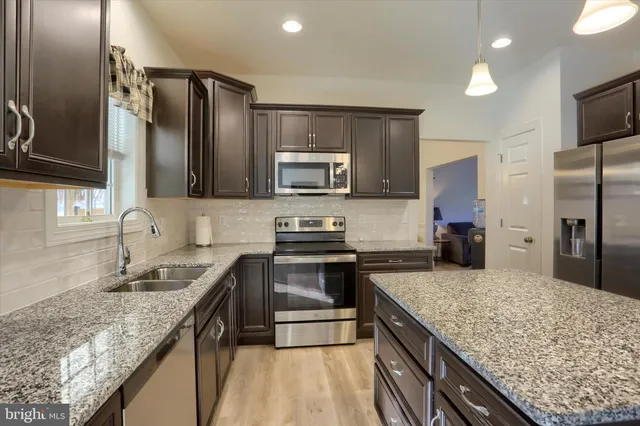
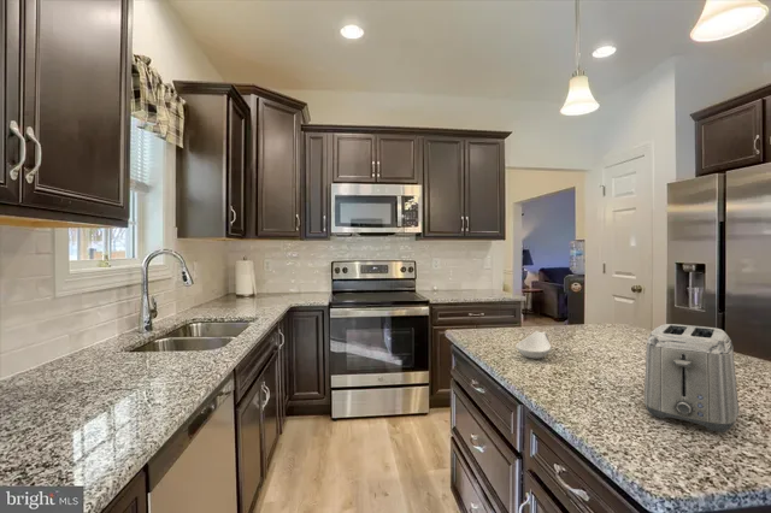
+ spoon rest [514,330,552,360]
+ toaster [643,323,740,434]
